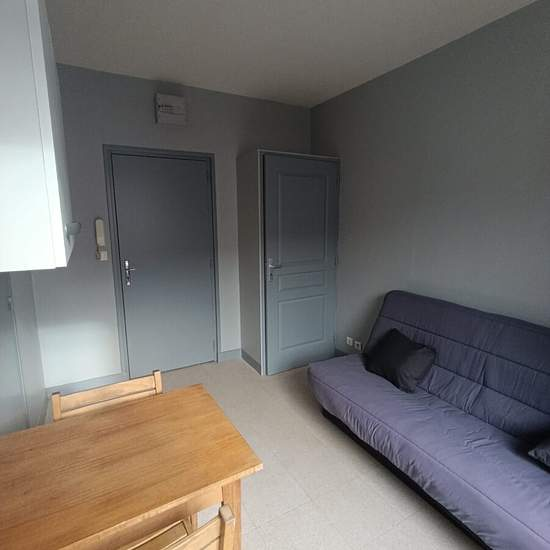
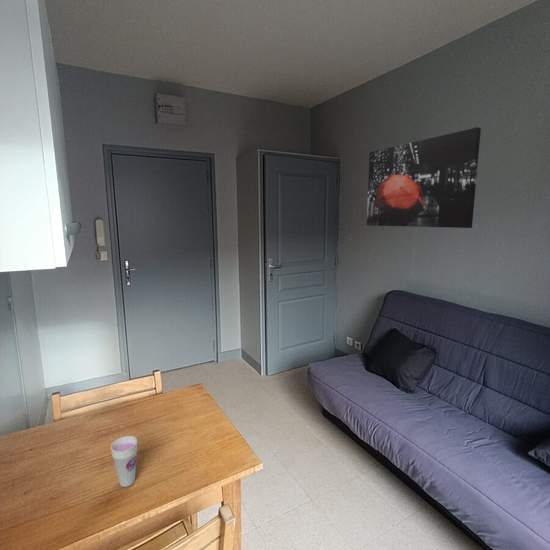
+ cup [110,435,138,488]
+ wall art [366,126,482,229]
